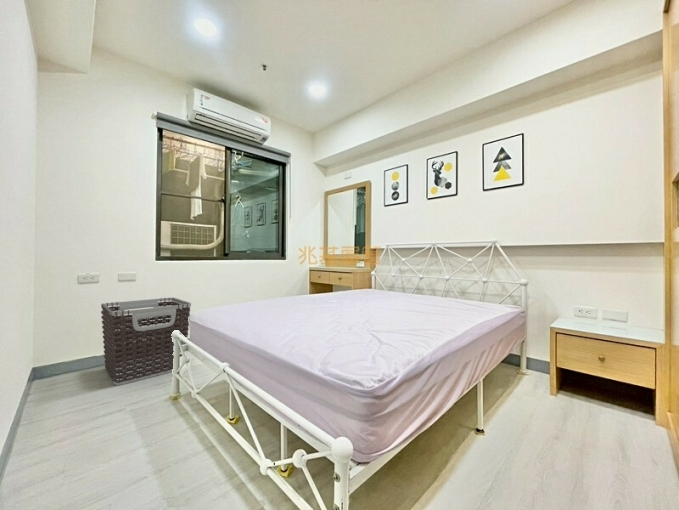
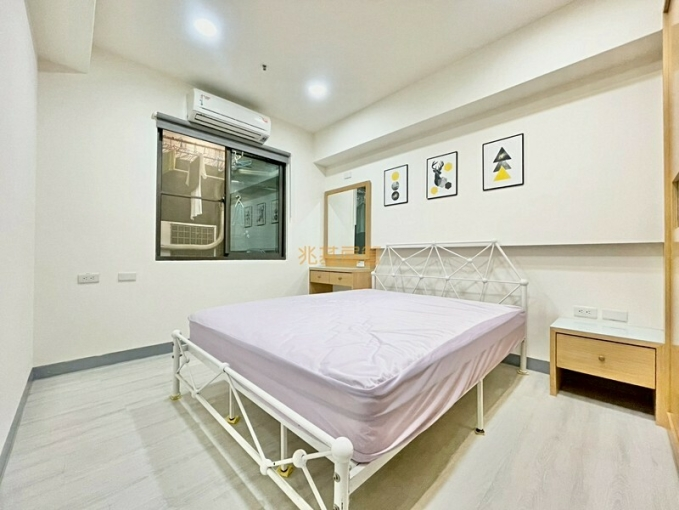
- clothes hamper [100,297,192,386]
